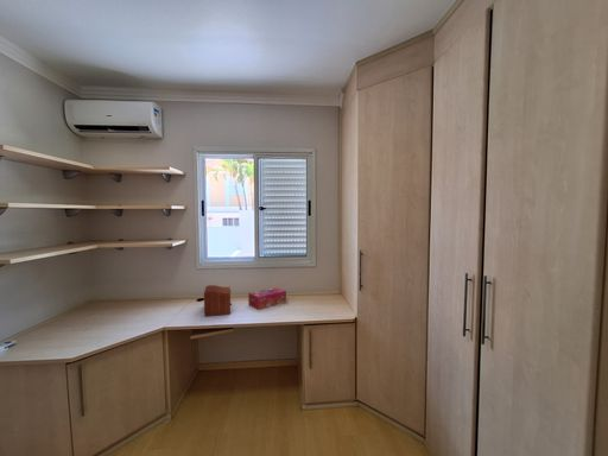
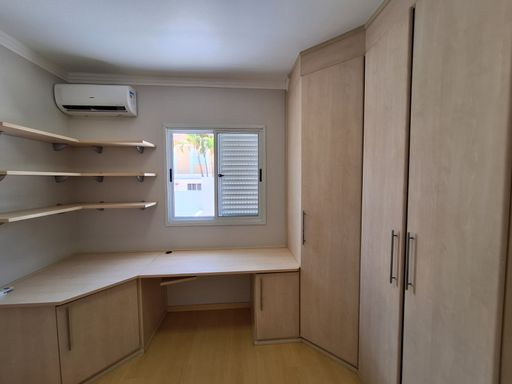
- tissue box [247,286,287,310]
- sewing box [203,284,233,317]
